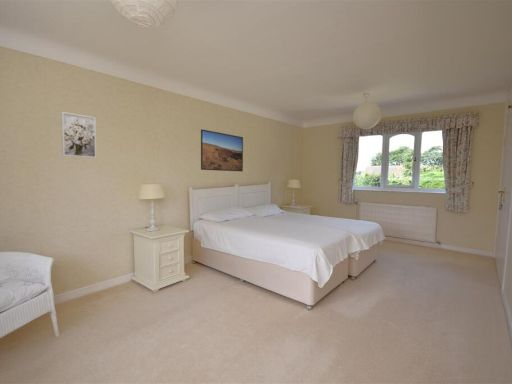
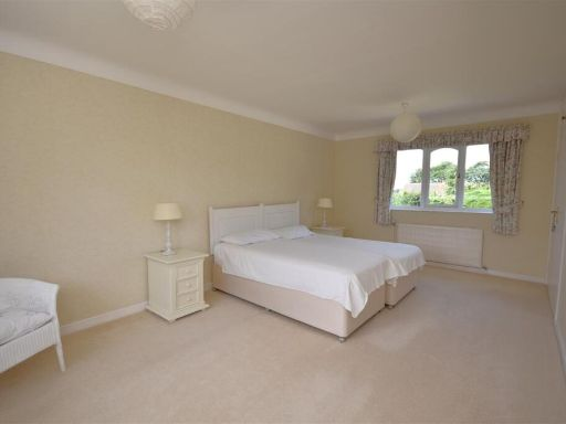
- wall art [60,111,97,159]
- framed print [200,128,244,172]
